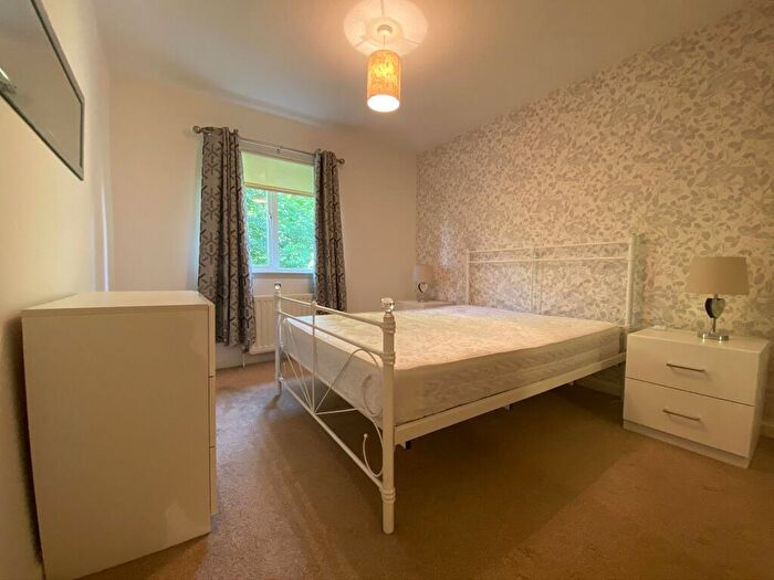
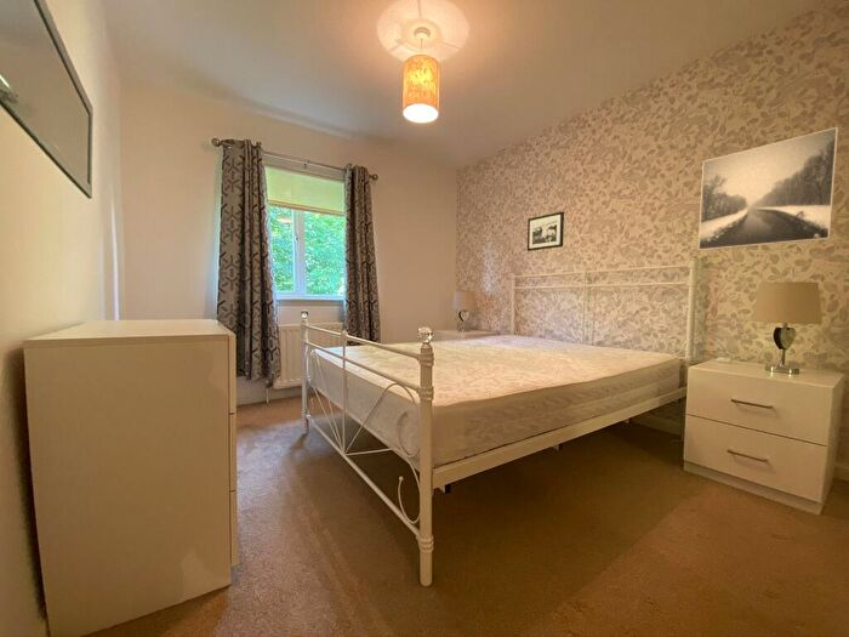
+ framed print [697,126,839,251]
+ picture frame [526,210,565,252]
